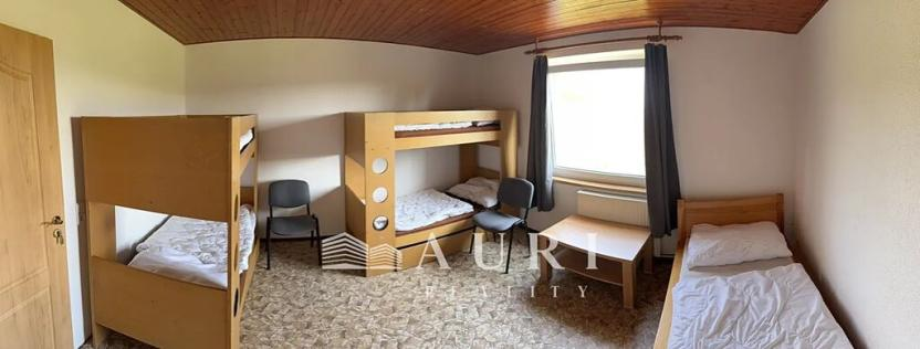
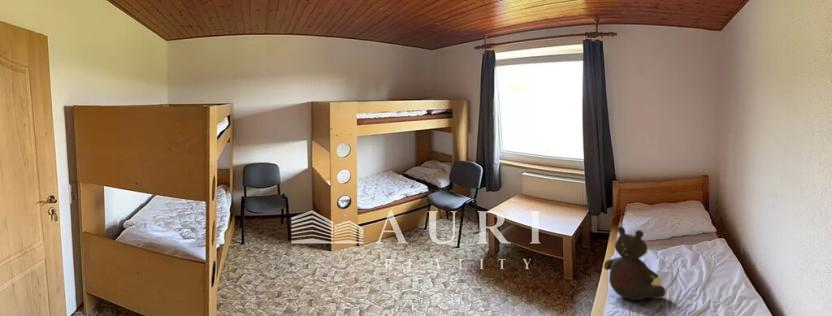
+ teddy bear [602,225,668,301]
